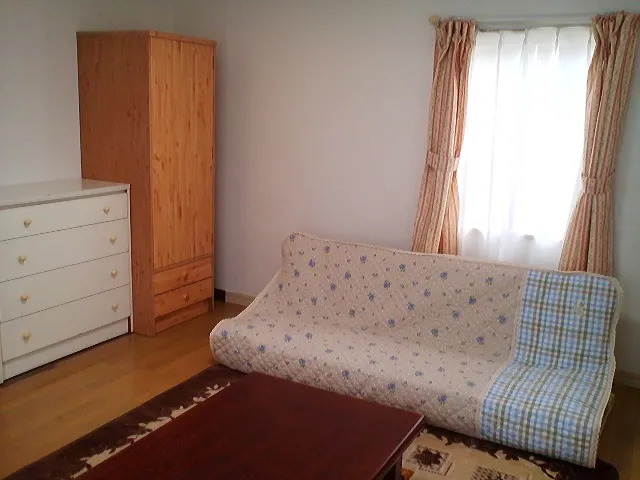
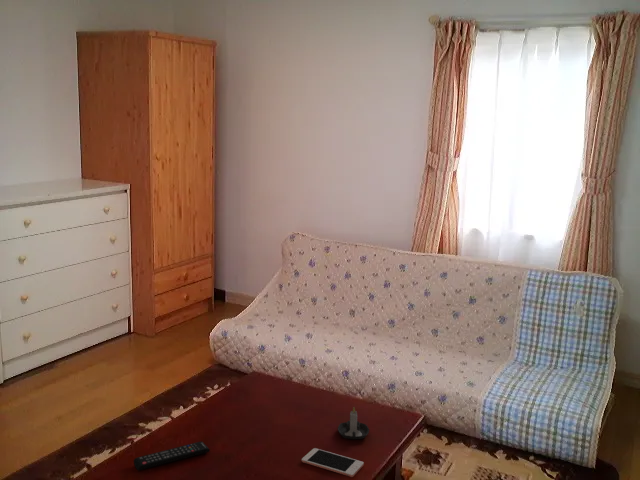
+ cell phone [301,447,365,478]
+ candle [337,406,370,440]
+ remote control [133,441,211,471]
